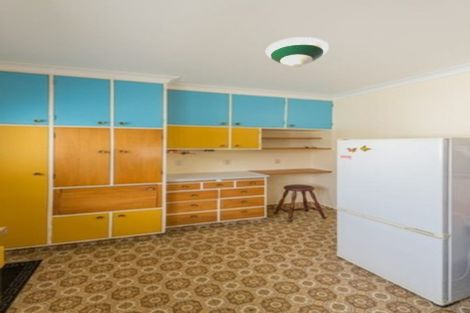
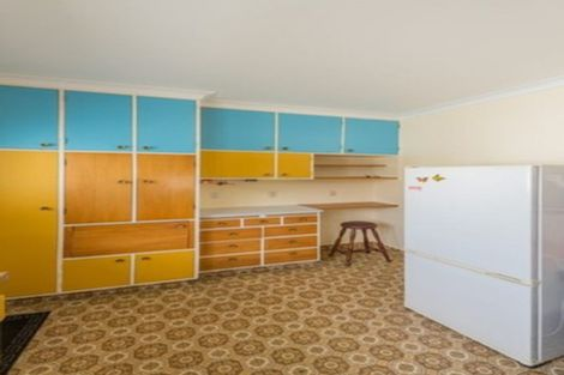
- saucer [265,36,330,68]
